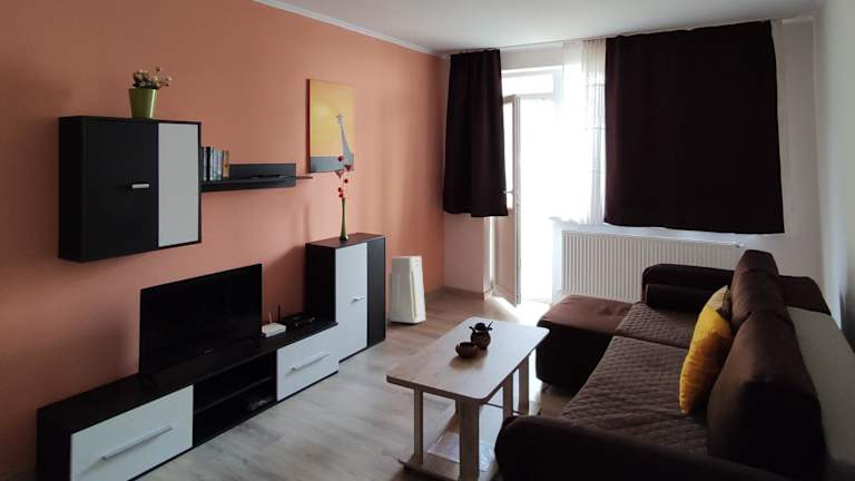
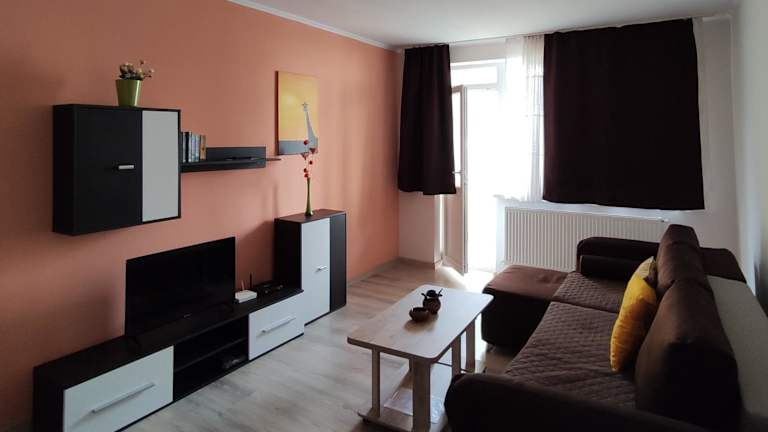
- air purifier [387,255,426,324]
